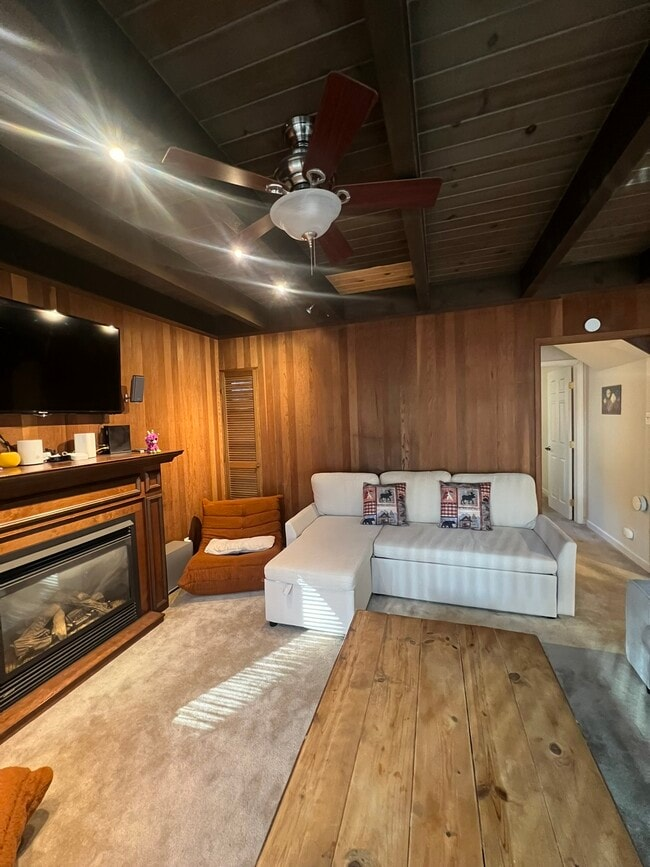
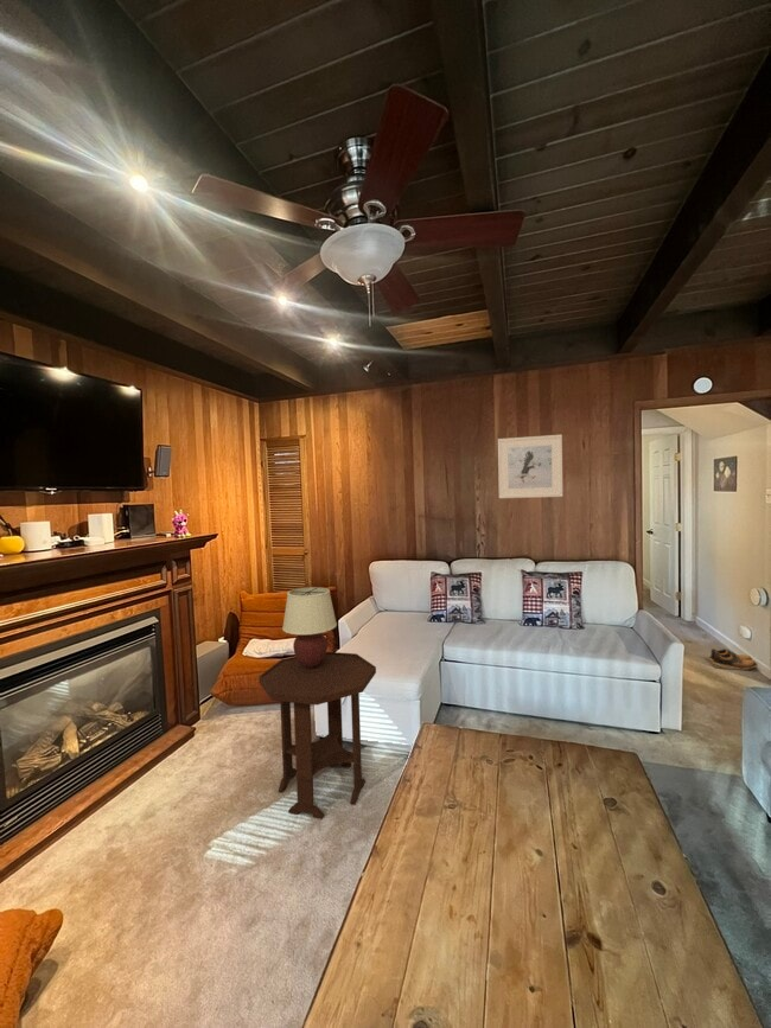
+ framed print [497,434,563,499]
+ table lamp [281,586,338,669]
+ side table [257,651,377,819]
+ shoes [703,647,762,672]
